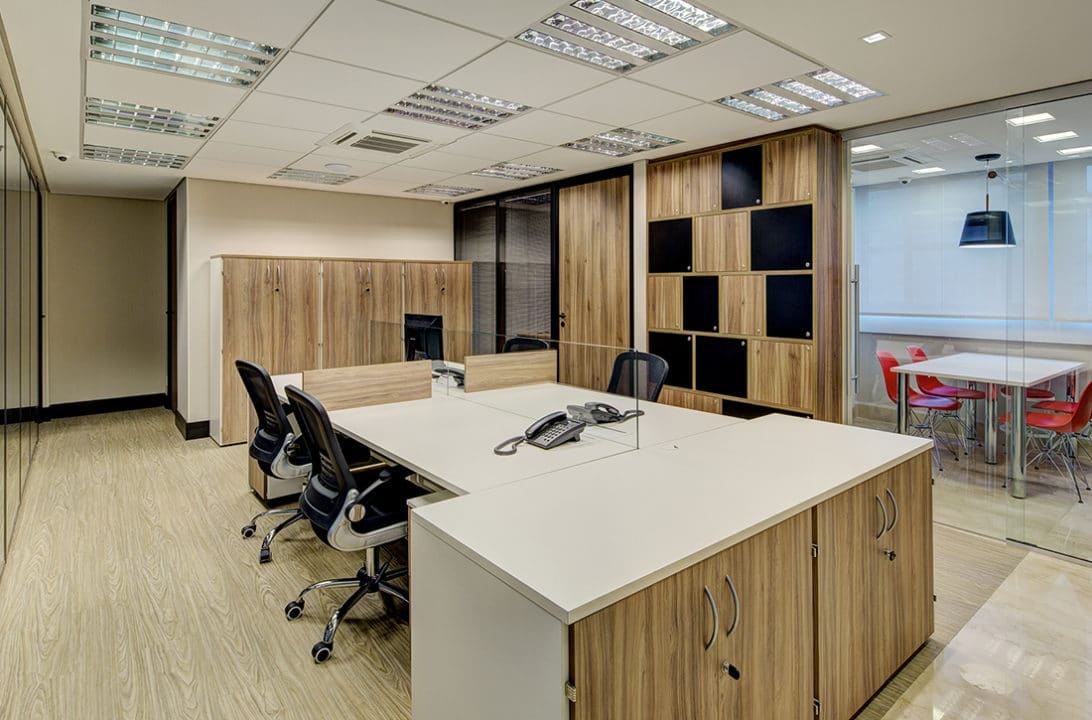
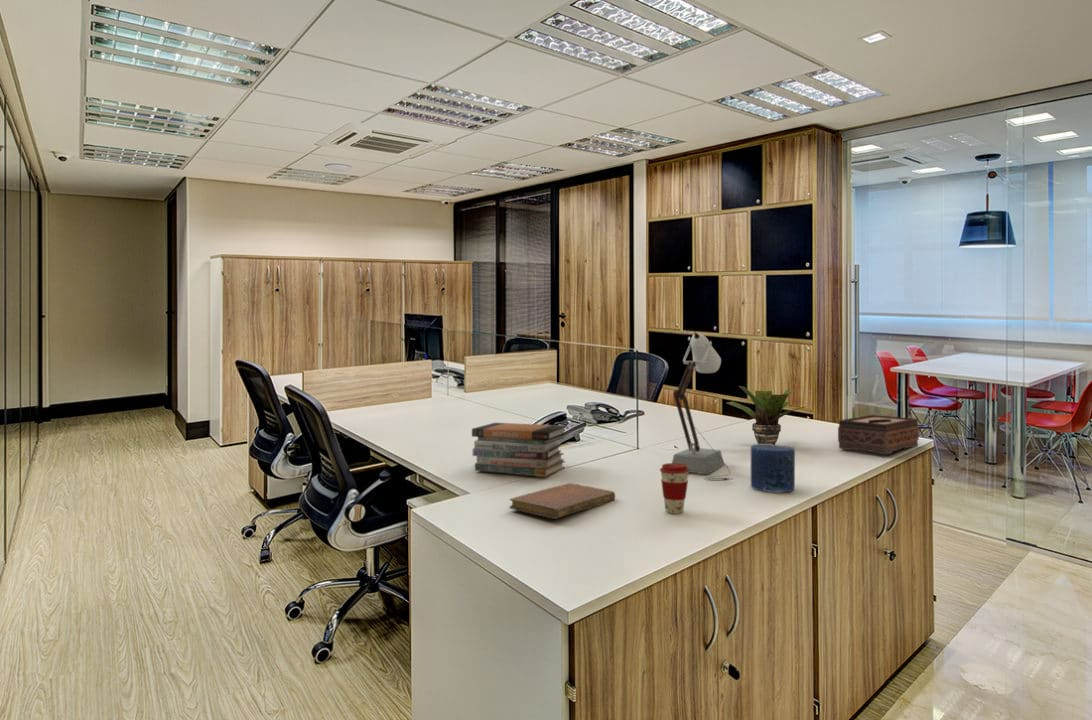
+ potted plant [726,385,810,445]
+ book stack [471,422,568,478]
+ notebook [508,482,616,520]
+ candle [750,443,796,493]
+ coffee cup [659,462,689,514]
+ tissue box [837,414,920,456]
+ desk lamp [671,328,734,482]
